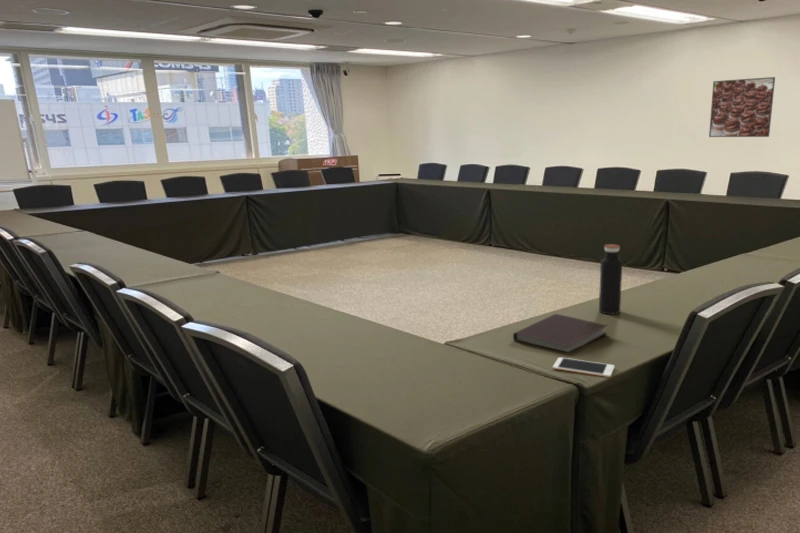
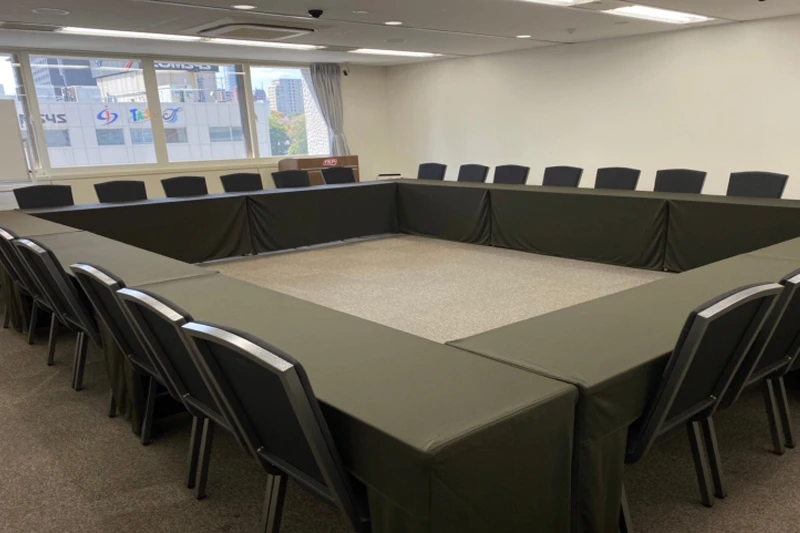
- water bottle [598,243,623,315]
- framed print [708,76,776,138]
- notebook [512,313,608,353]
- cell phone [552,356,616,378]
